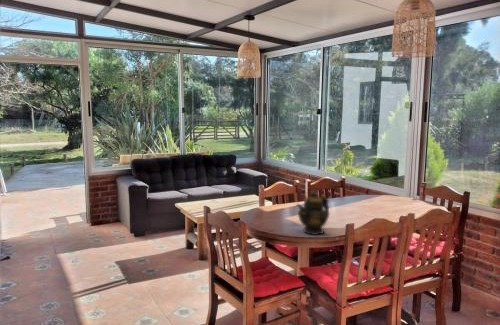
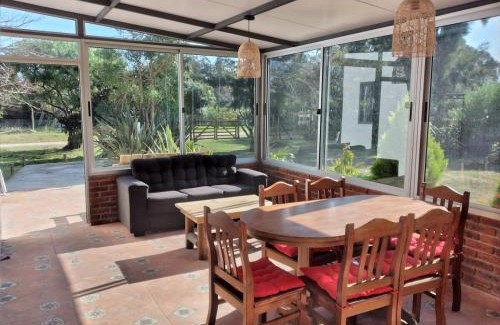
- teapot [296,190,330,236]
